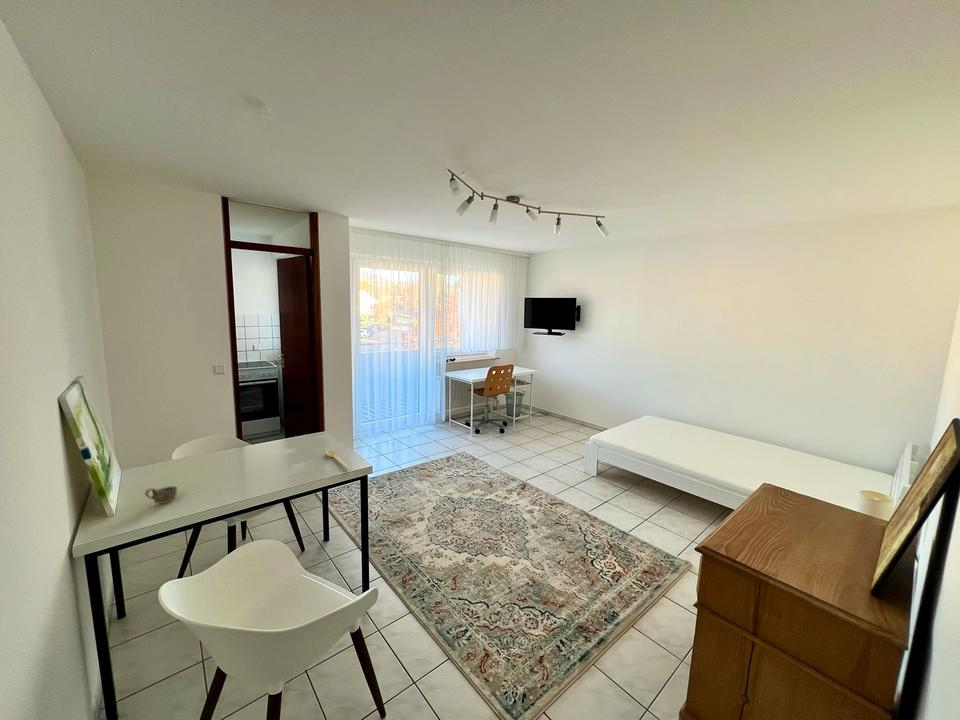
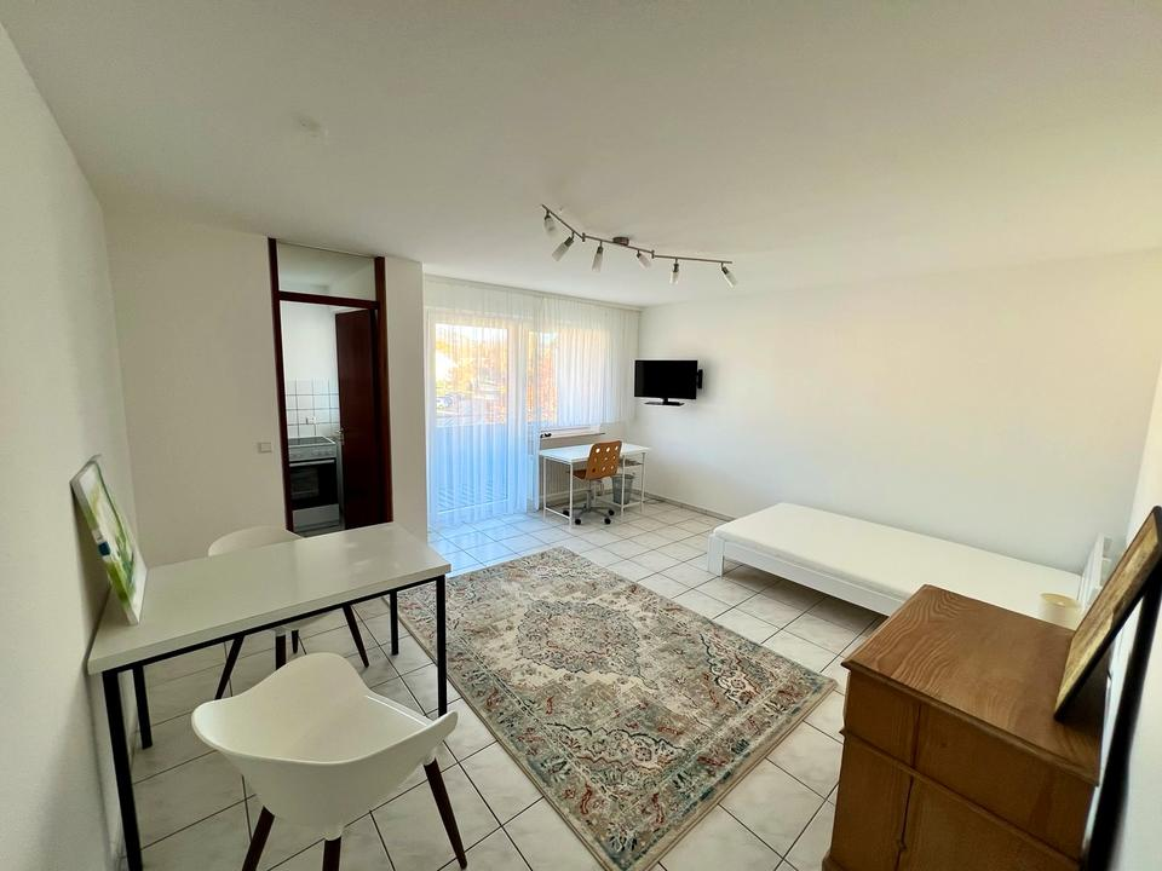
- cup [144,485,179,504]
- spoon [325,449,351,471]
